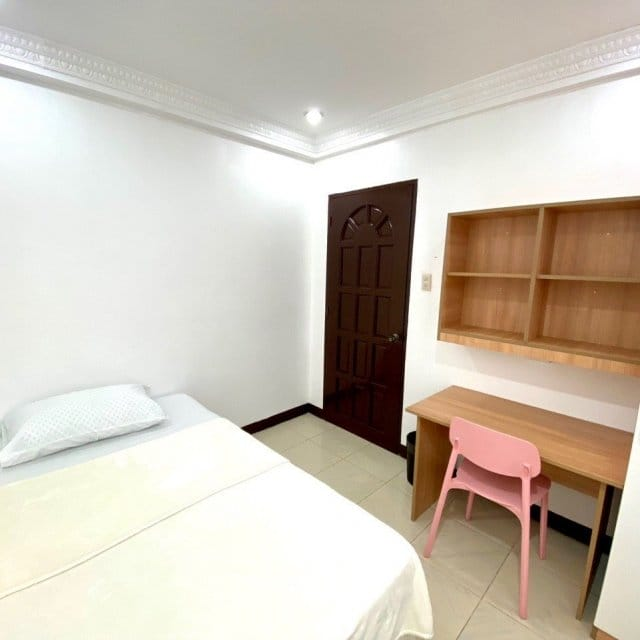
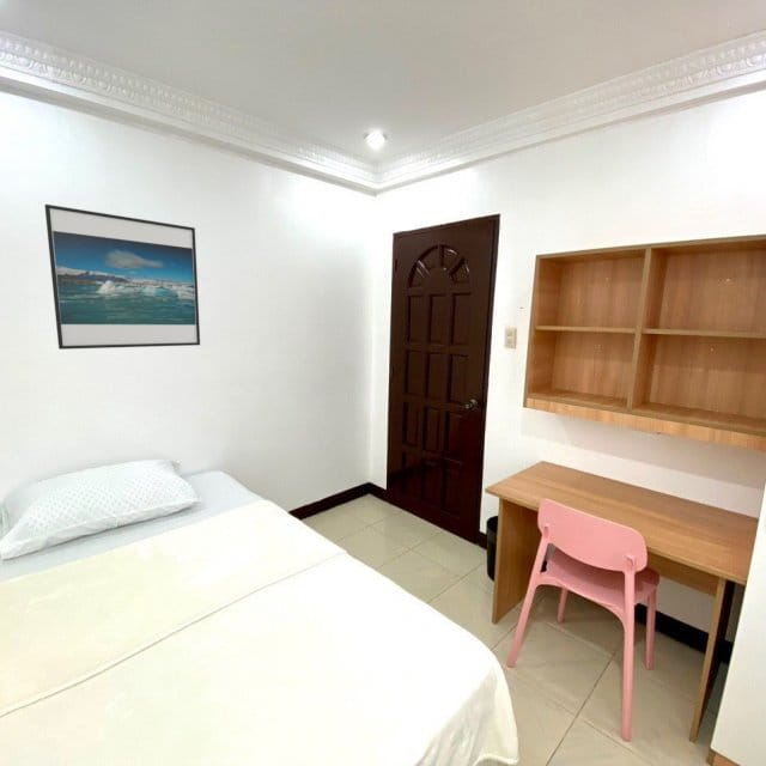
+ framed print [44,203,201,351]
